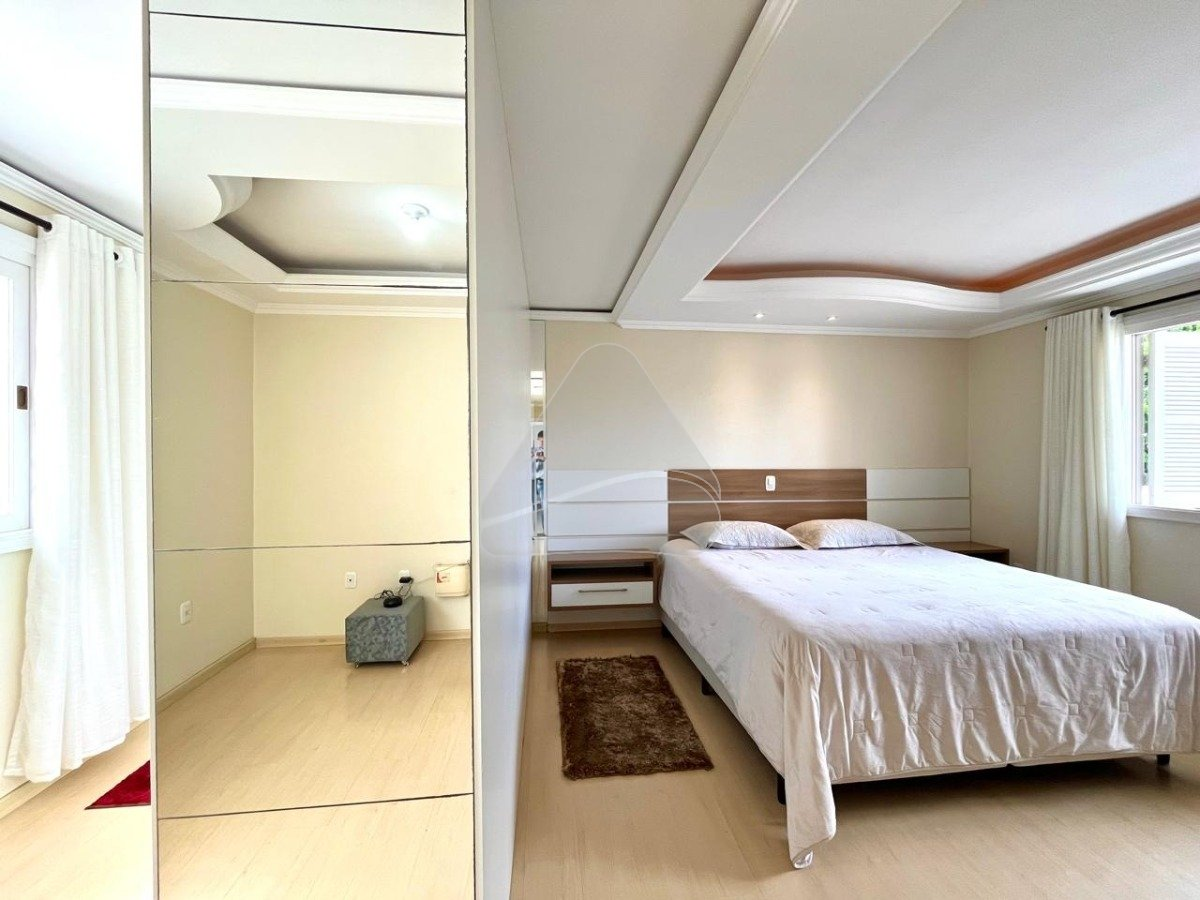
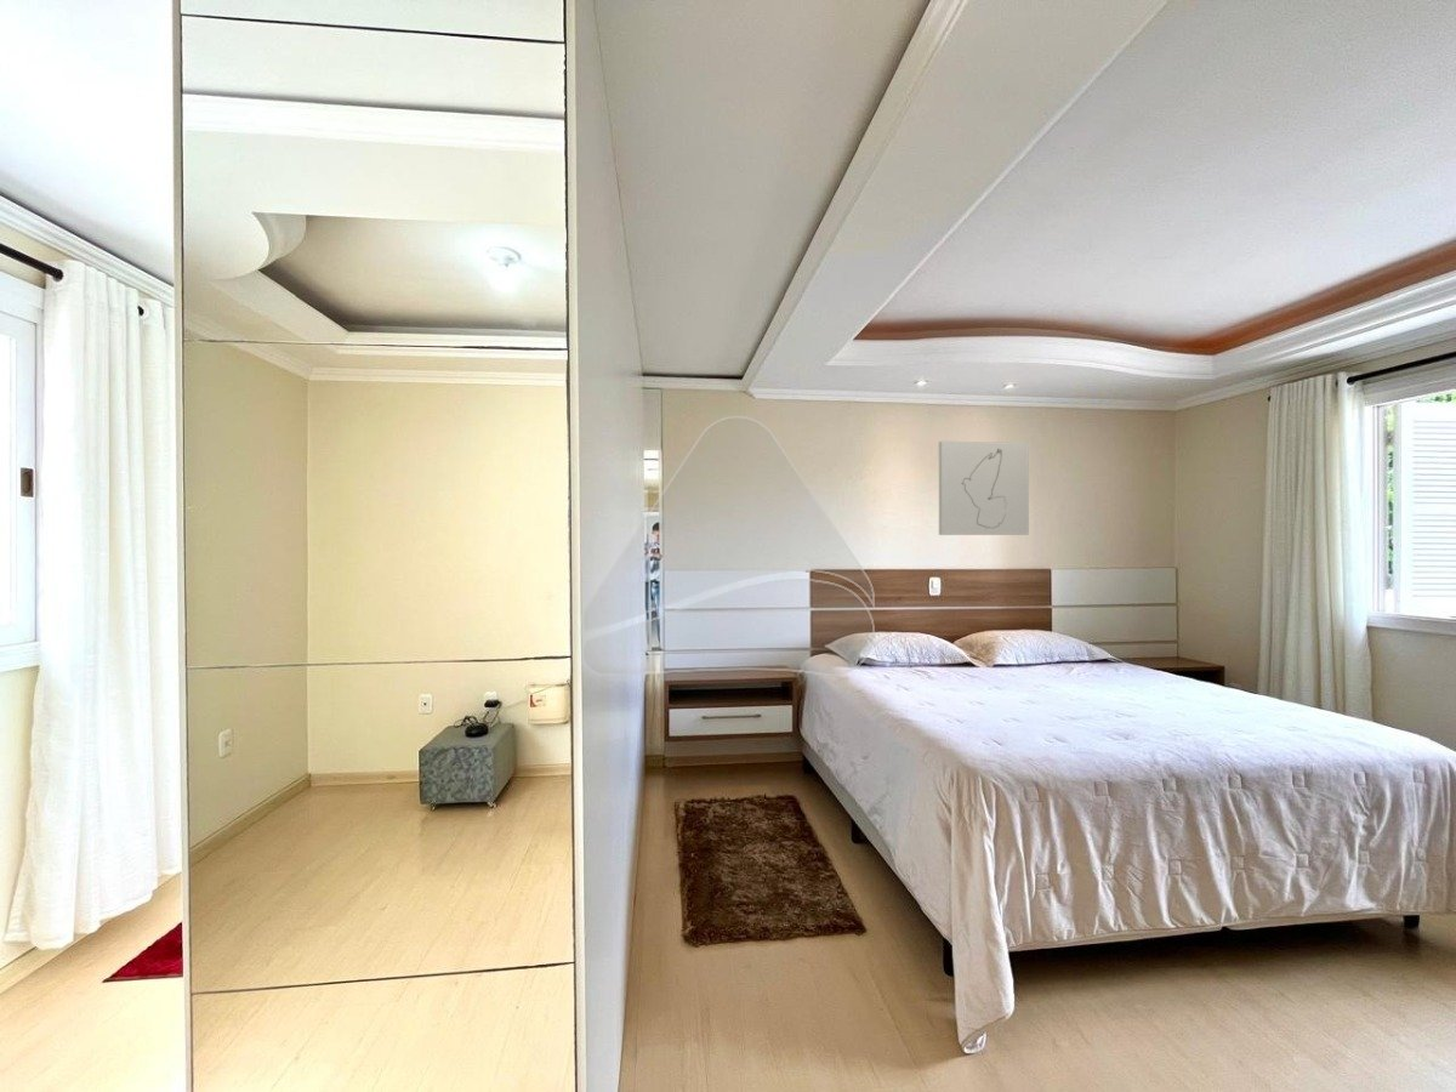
+ wall art [938,440,1030,536]
